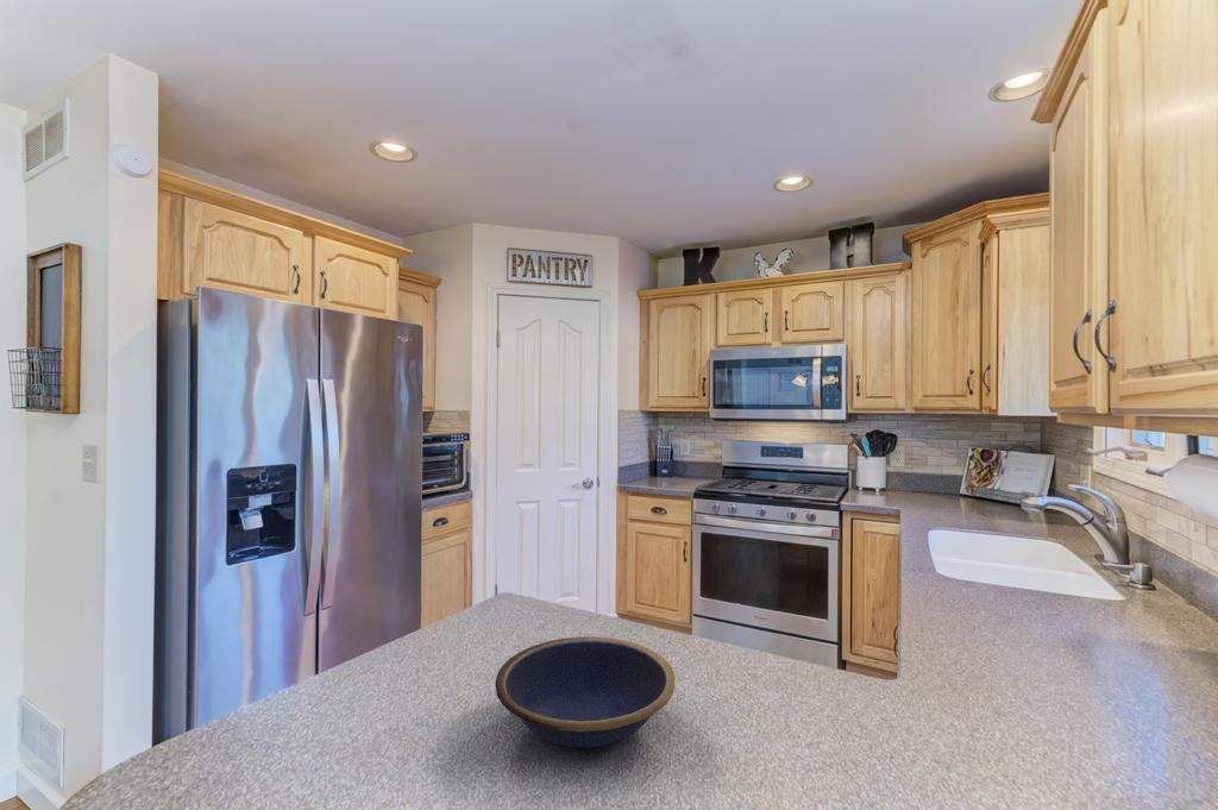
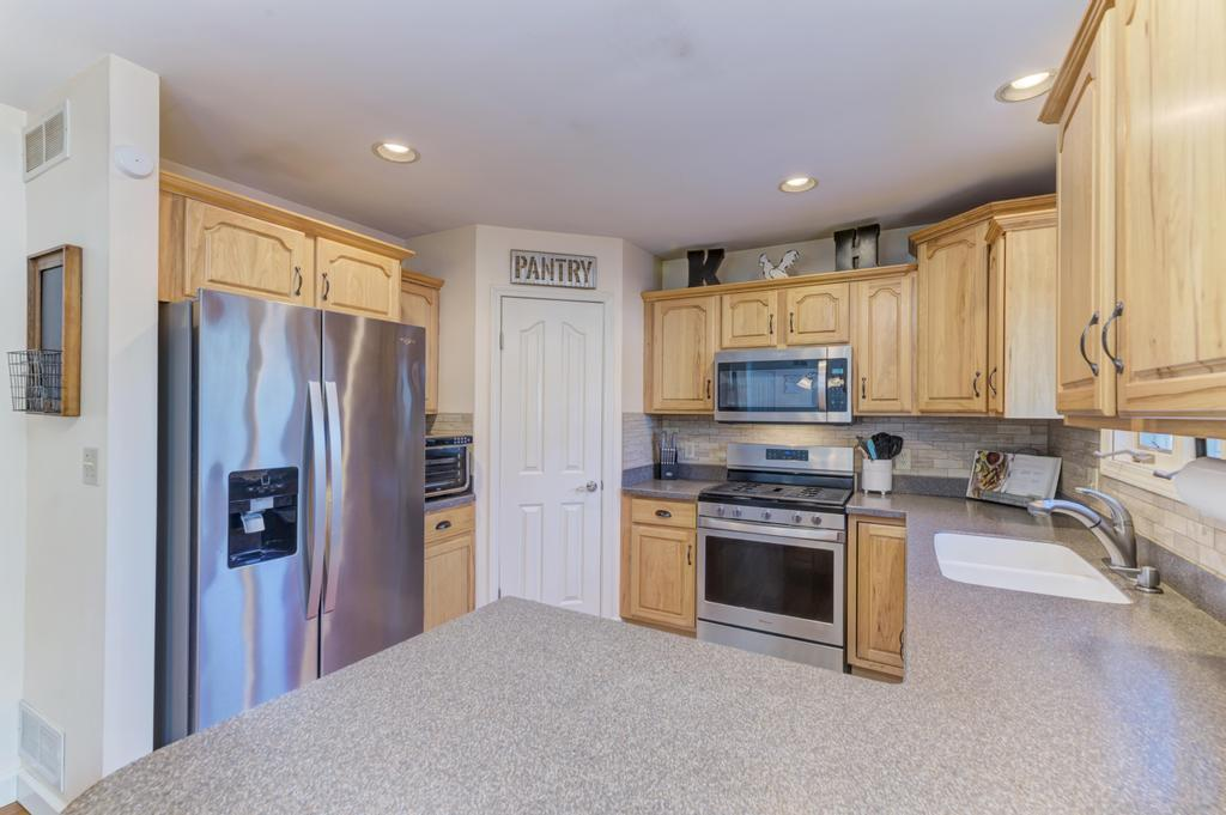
- bowl [495,635,676,749]
